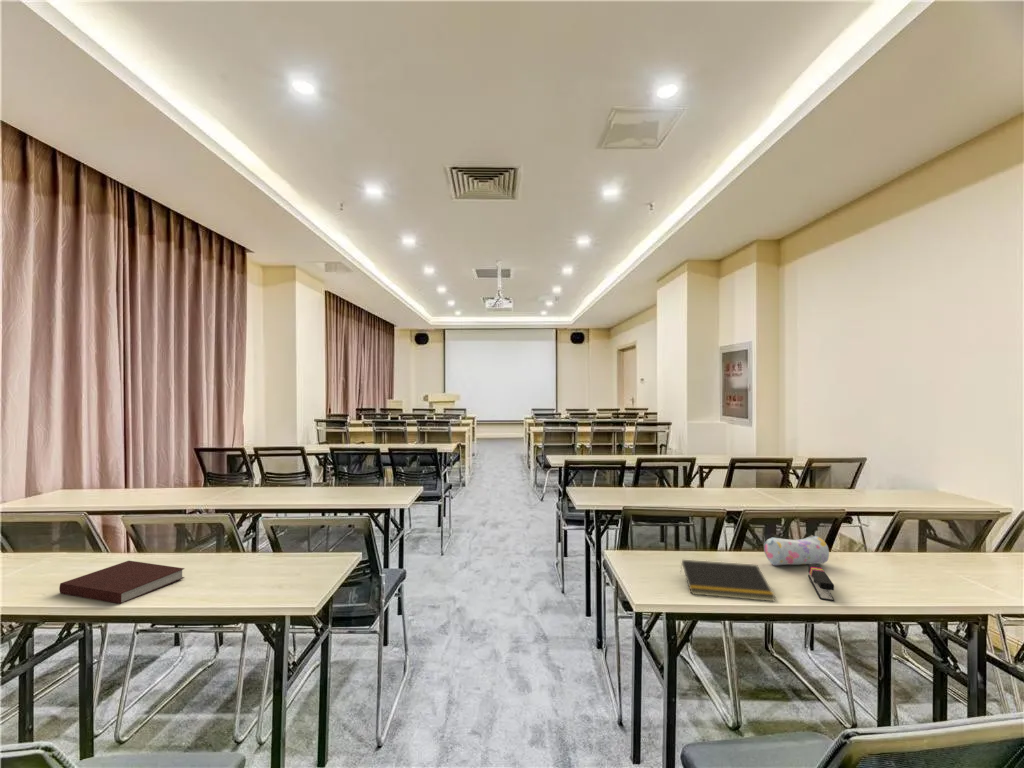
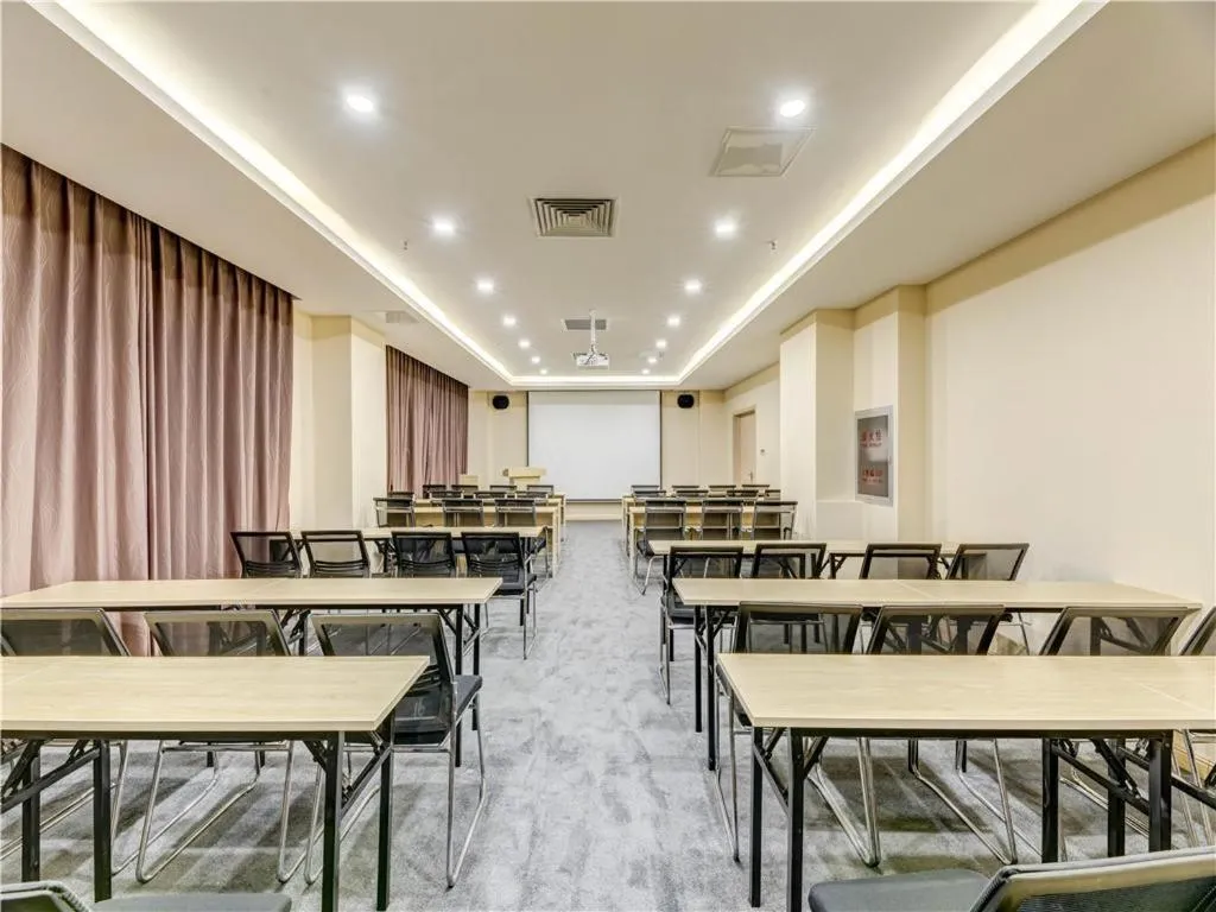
- notebook [58,560,186,605]
- notepad [679,559,777,602]
- stapler [807,564,835,602]
- pencil case [763,534,830,566]
